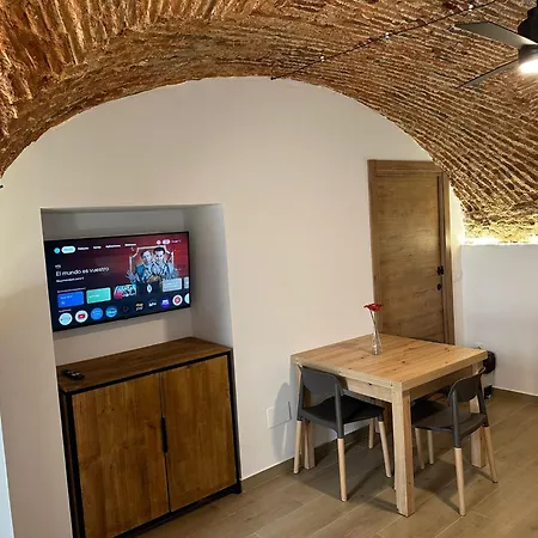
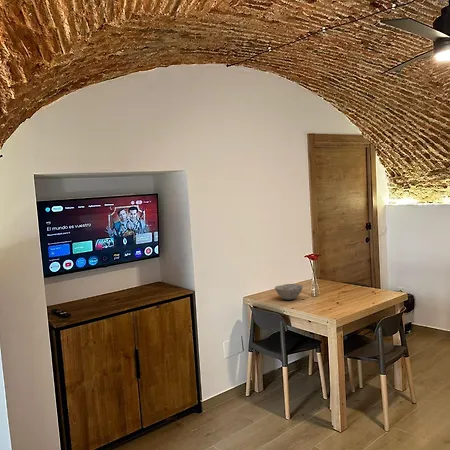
+ bowl [274,283,304,301]
